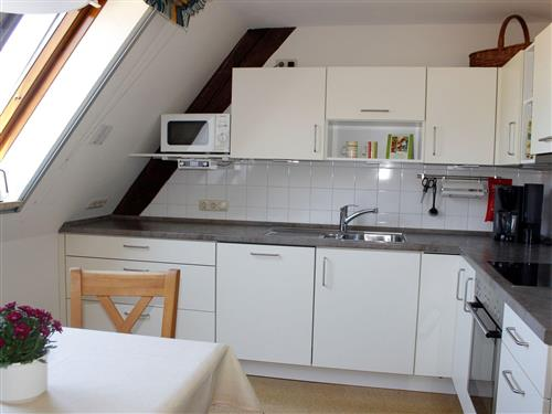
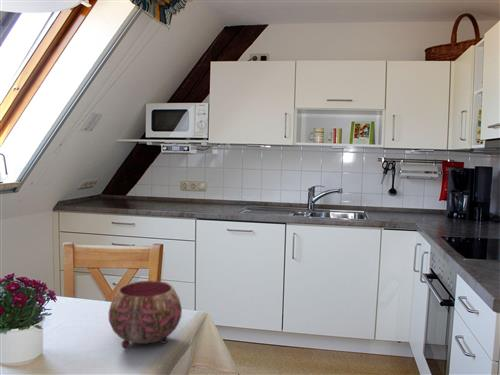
+ bowl [108,280,183,349]
